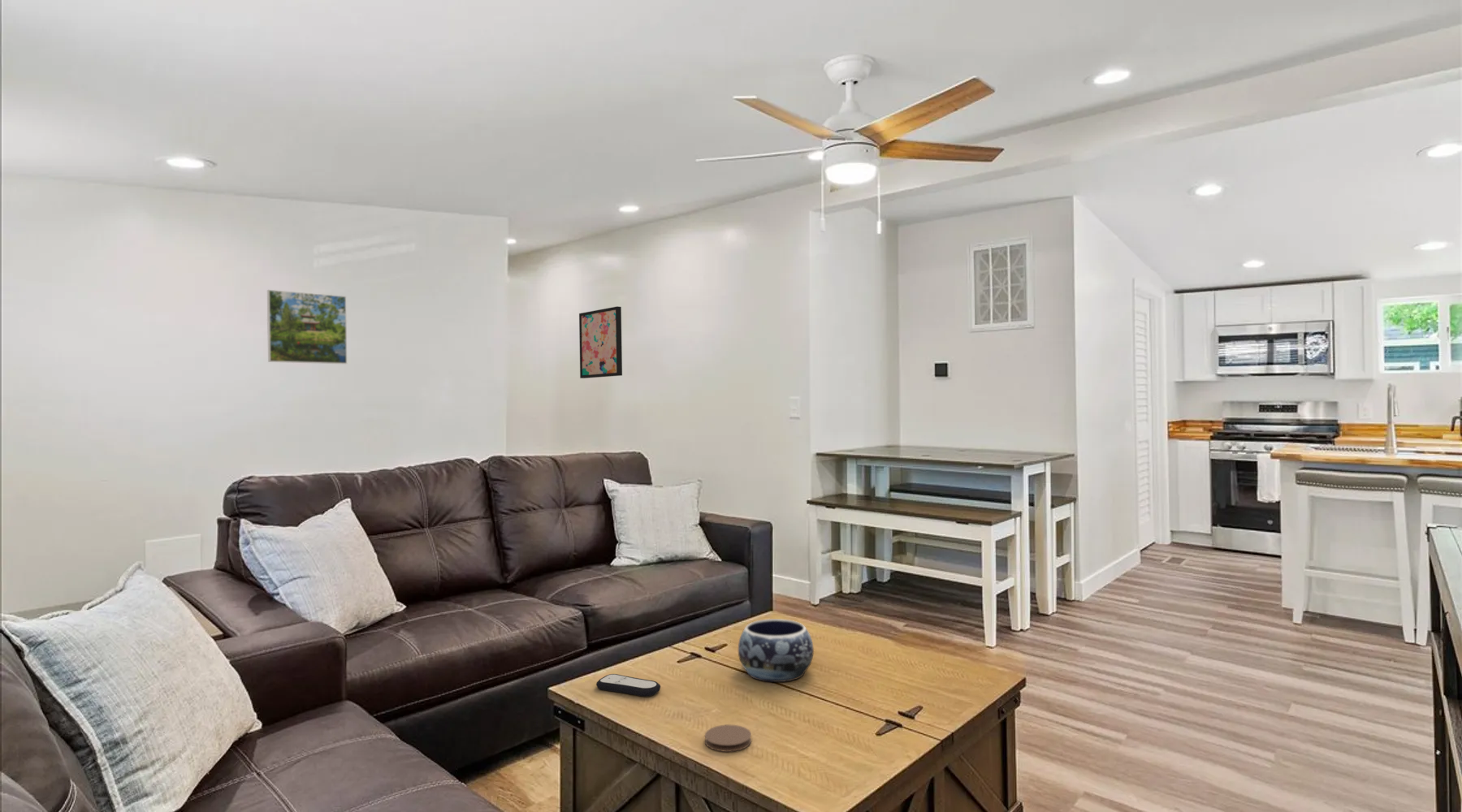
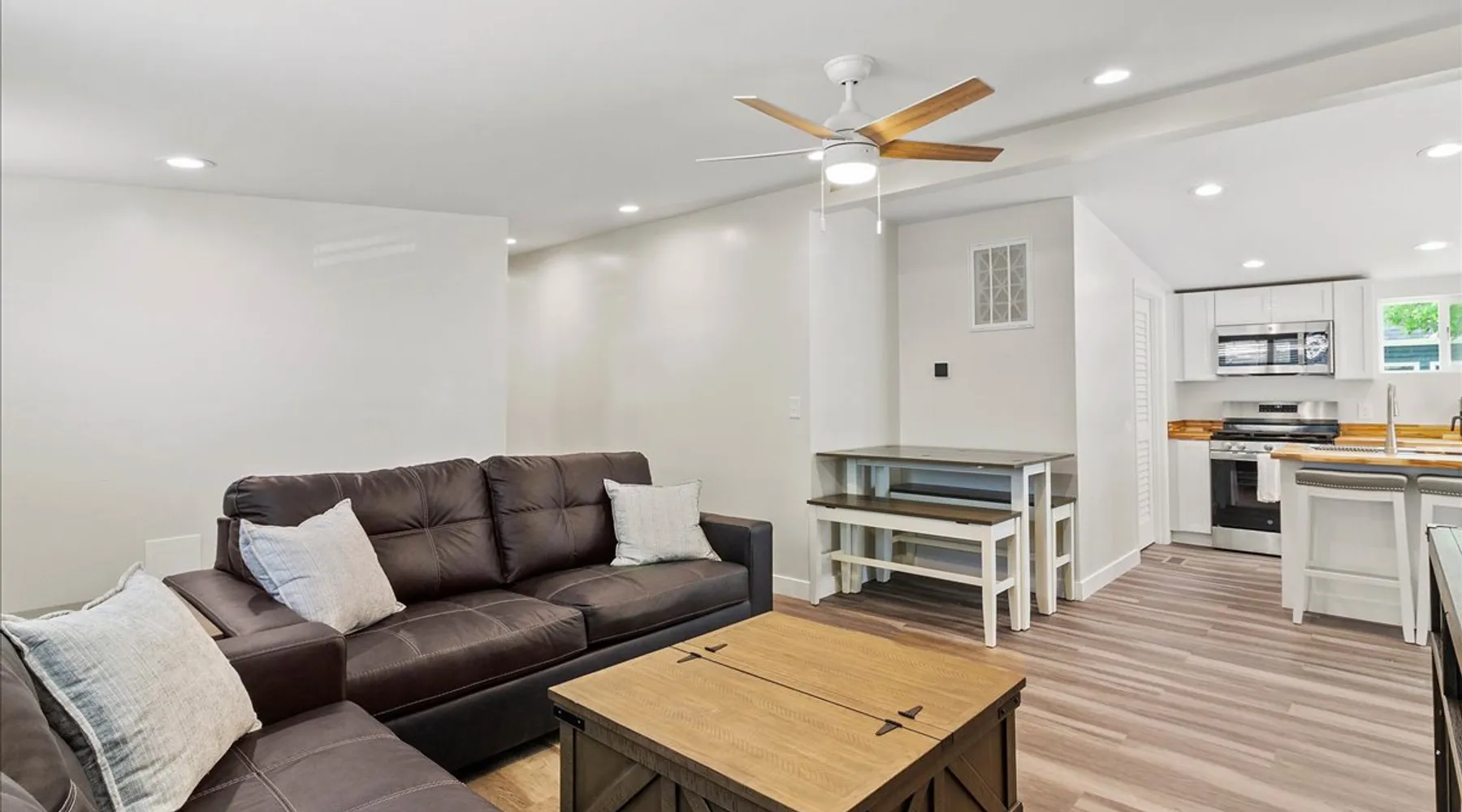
- remote control [595,673,661,698]
- wall art [578,305,623,379]
- decorative bowl [737,618,815,683]
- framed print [266,289,348,365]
- coaster [704,723,752,753]
